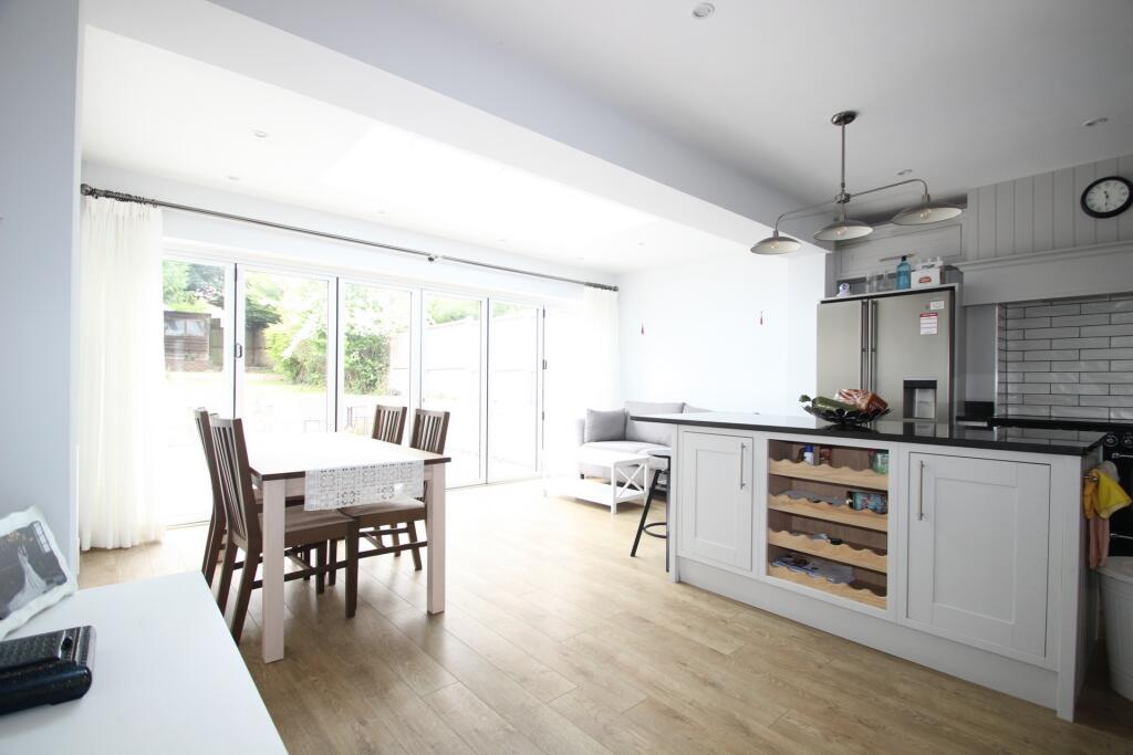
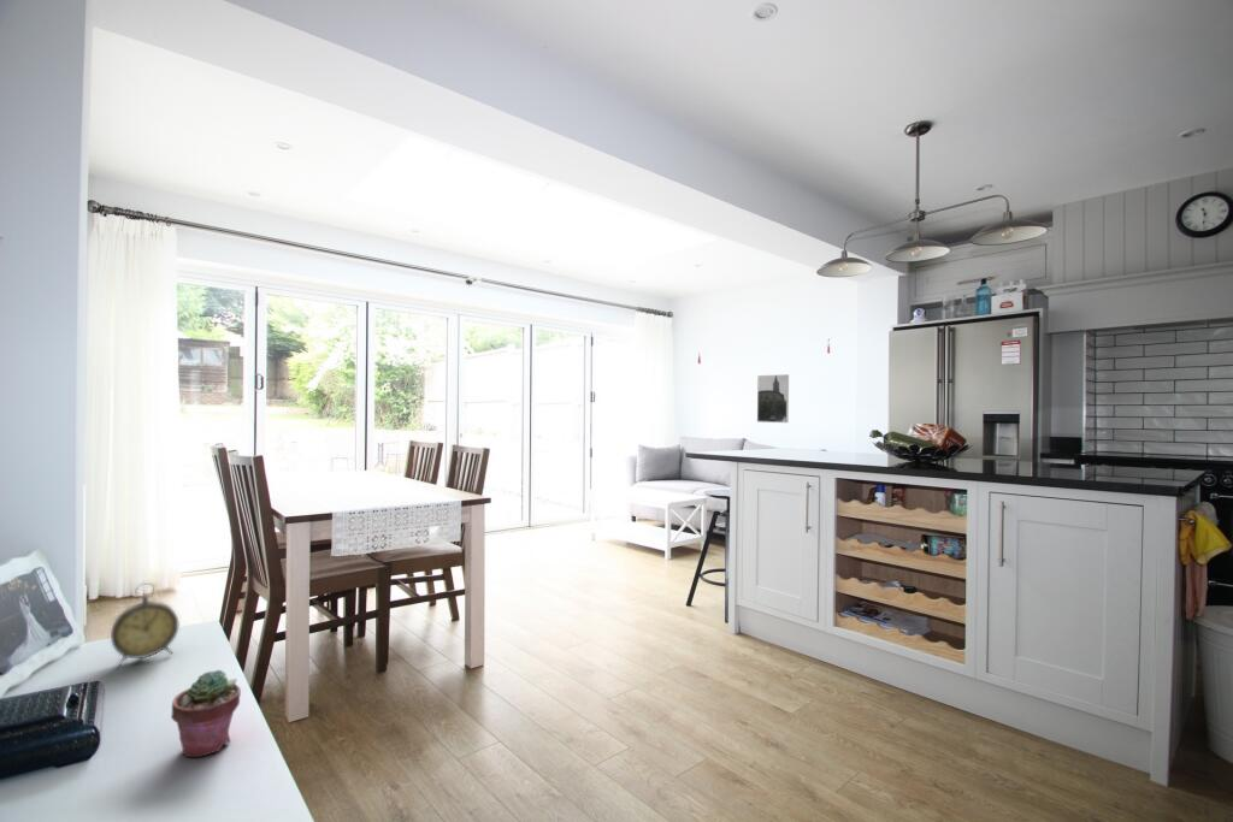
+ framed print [756,373,790,424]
+ potted succulent [170,669,242,758]
+ alarm clock [110,581,179,668]
